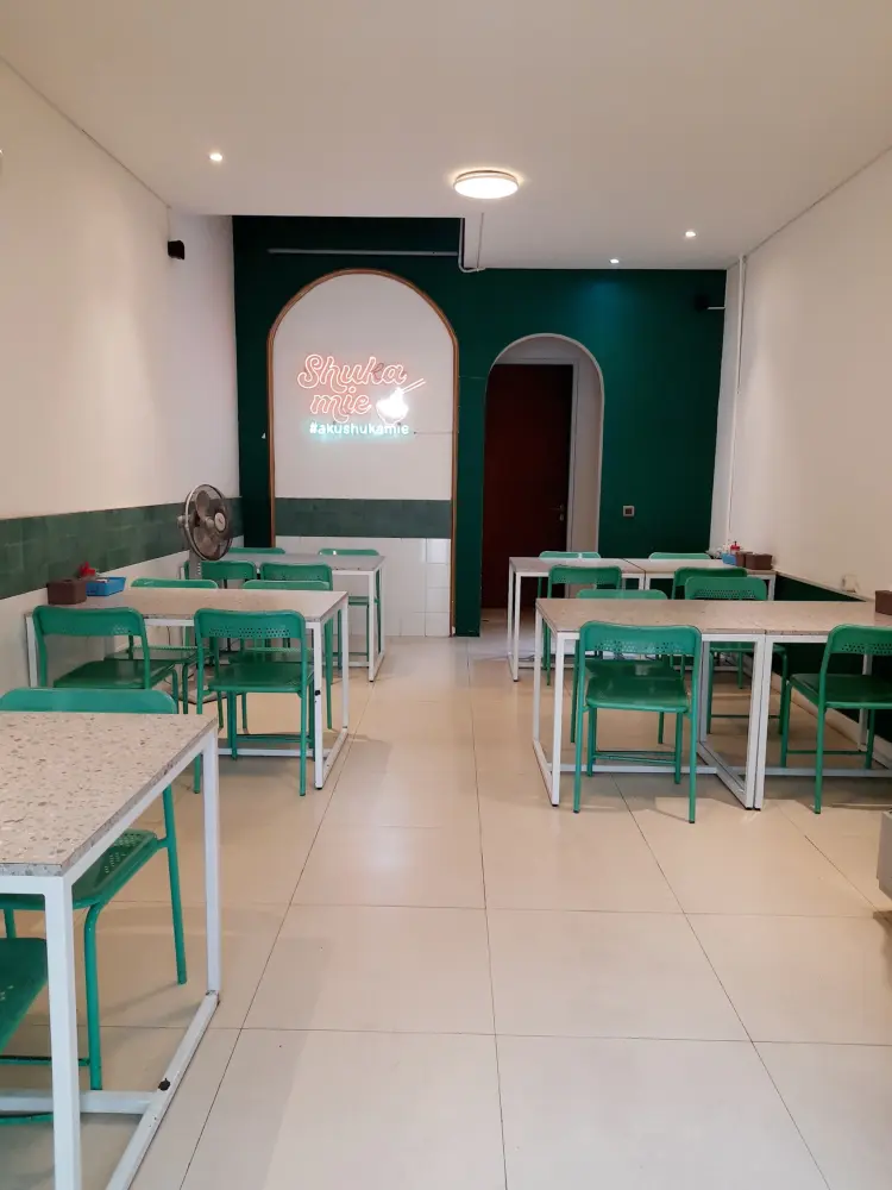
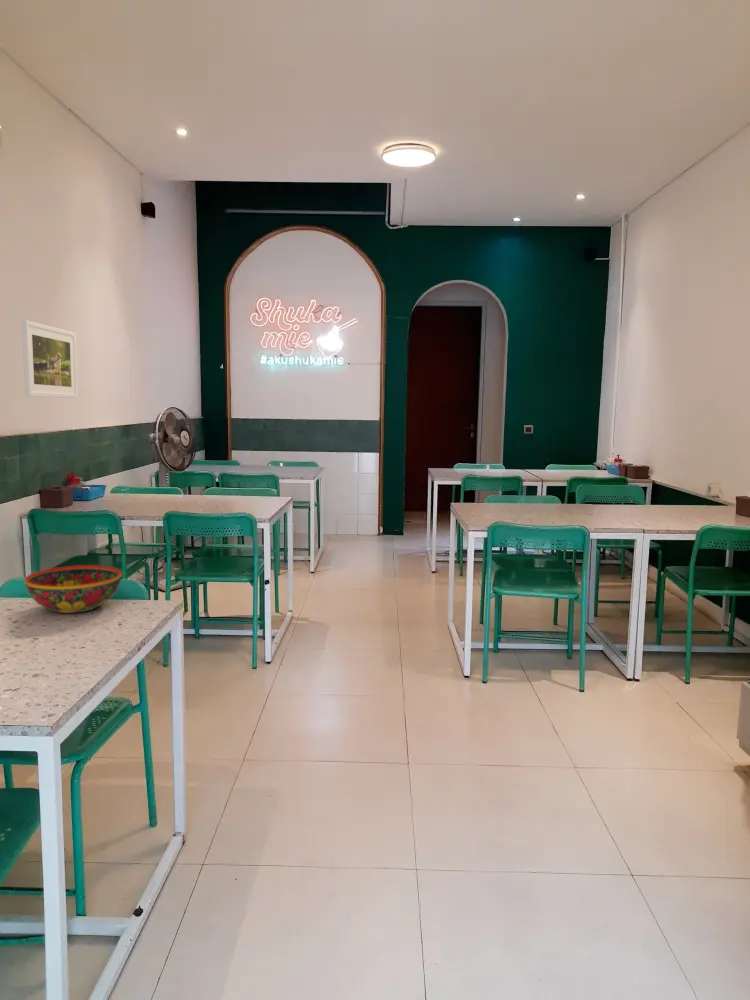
+ bowl [24,564,123,614]
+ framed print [21,319,79,399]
